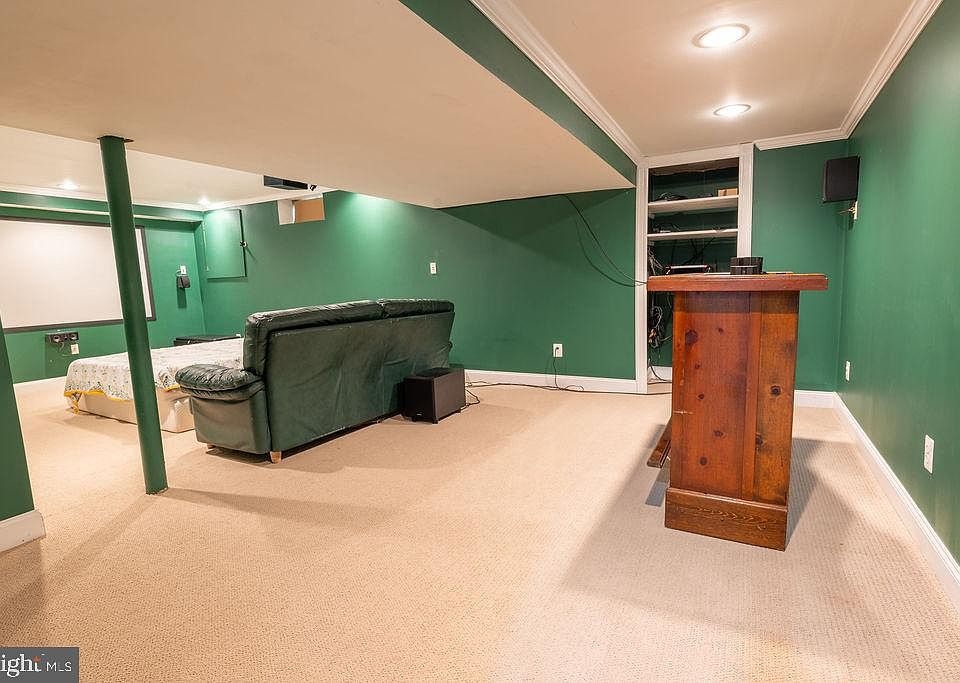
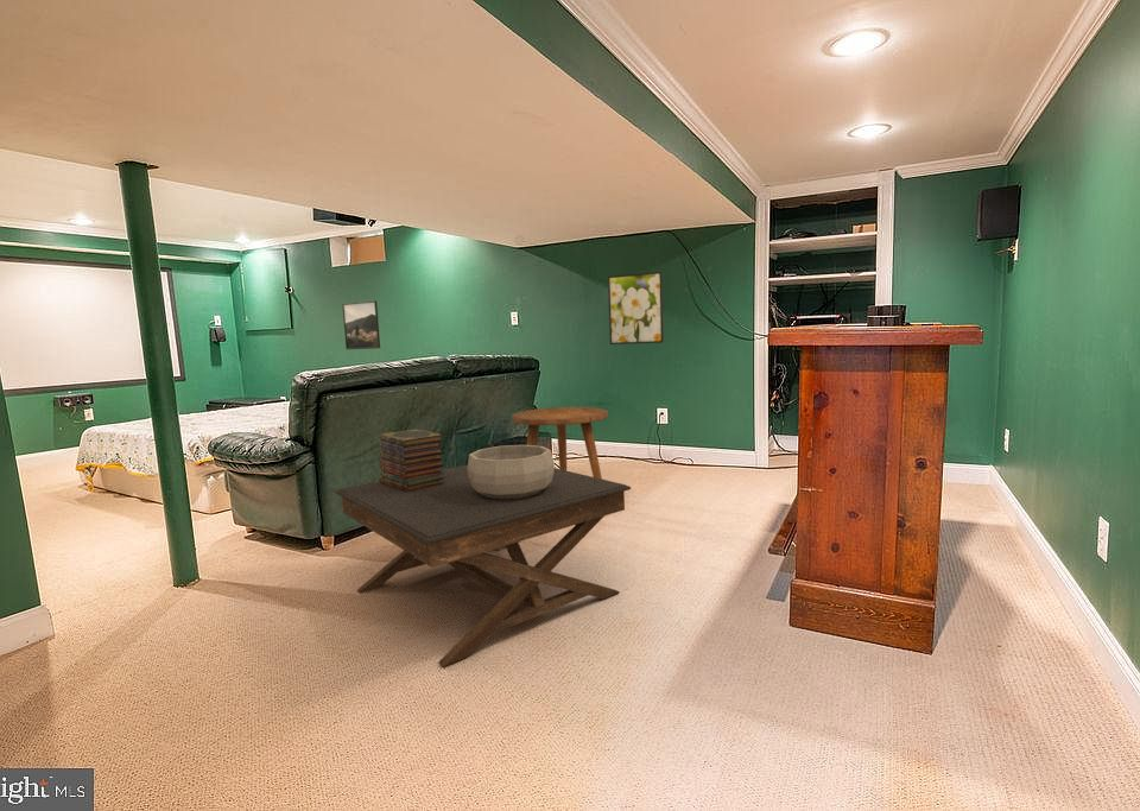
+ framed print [341,299,381,350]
+ decorative bowl [467,444,556,500]
+ side table [511,406,609,480]
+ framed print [607,271,665,346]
+ coffee table [334,464,632,667]
+ book stack [378,429,445,492]
